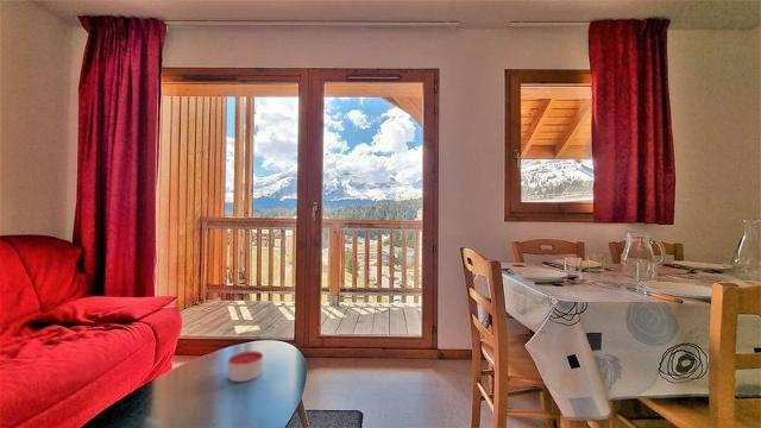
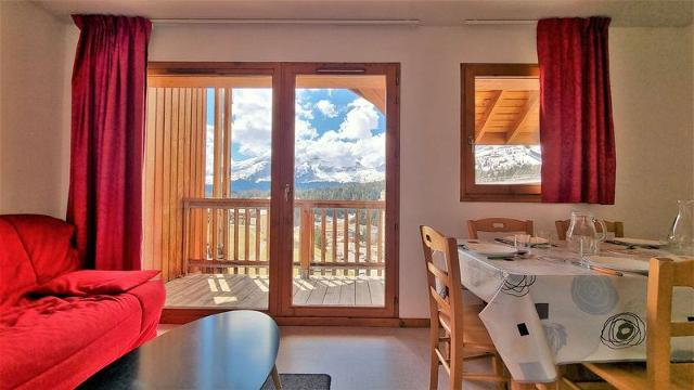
- candle [226,350,264,383]
